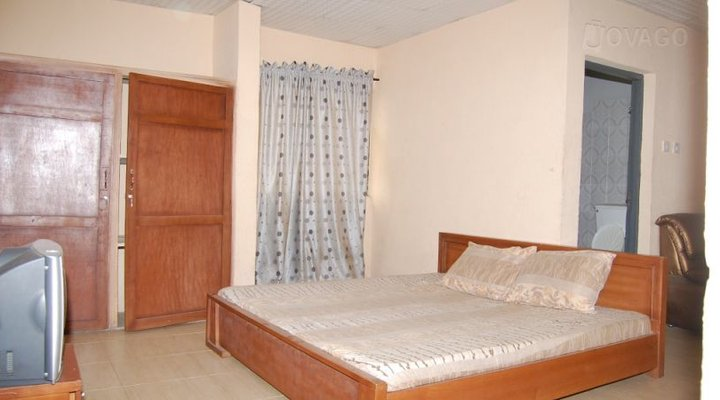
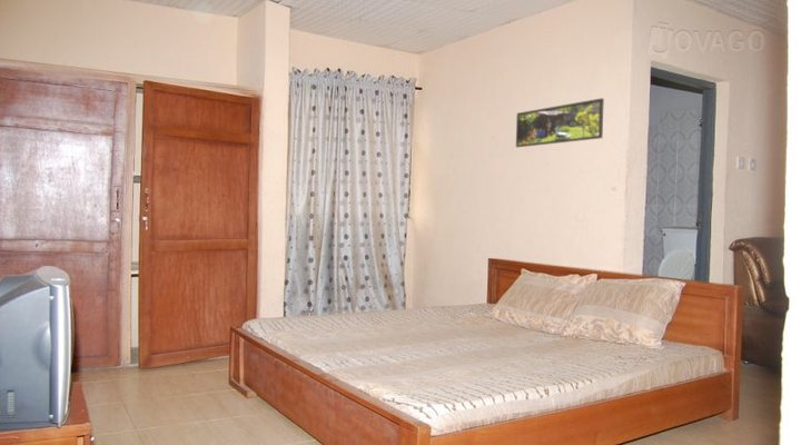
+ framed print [515,97,605,148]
